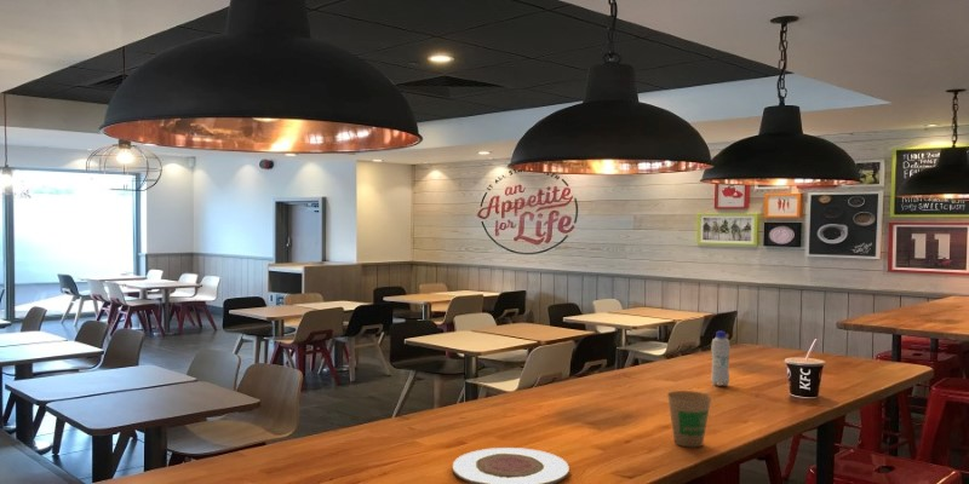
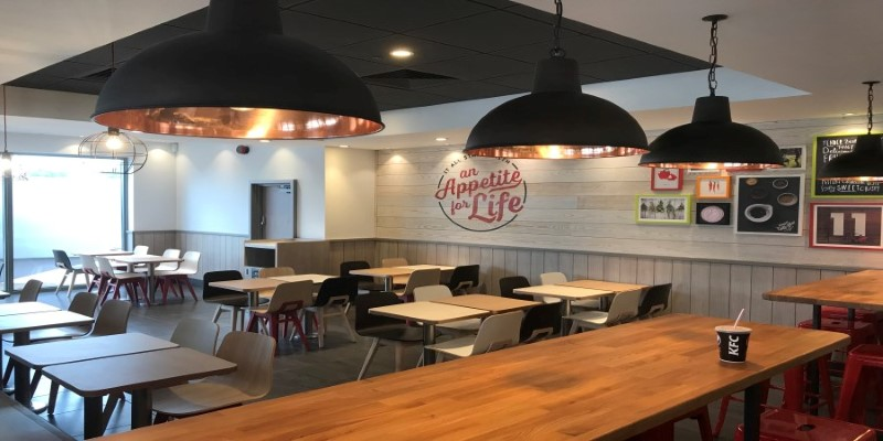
- bottle [710,330,732,387]
- paper cup [666,390,712,448]
- plate [452,446,570,484]
